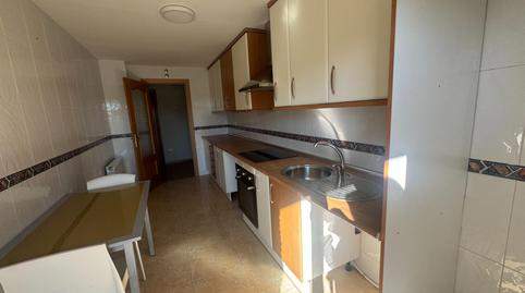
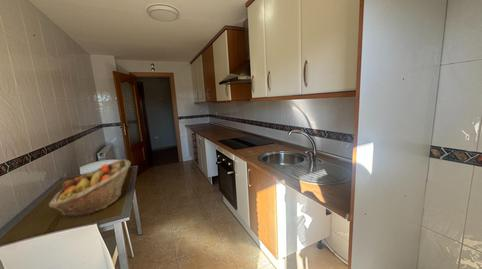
+ fruit basket [48,158,132,218]
